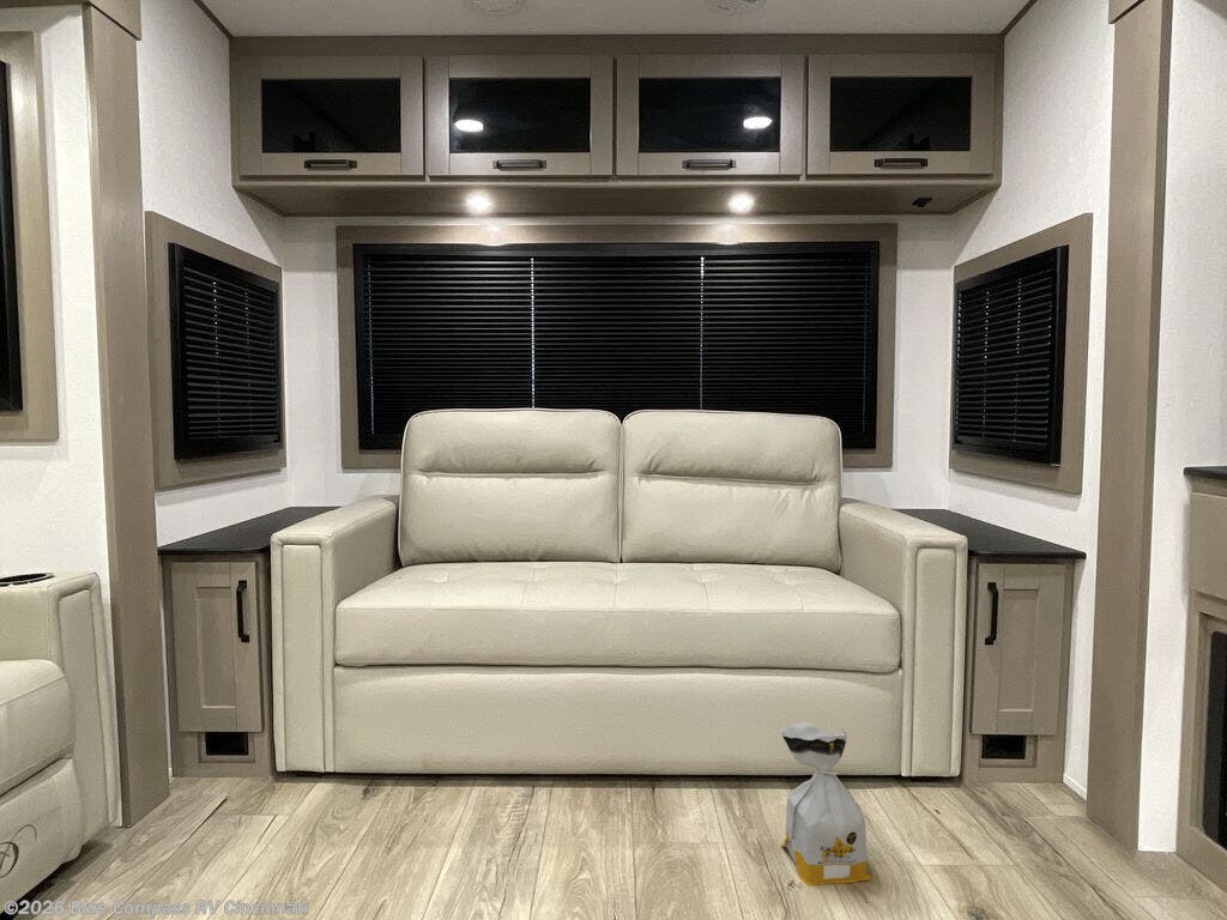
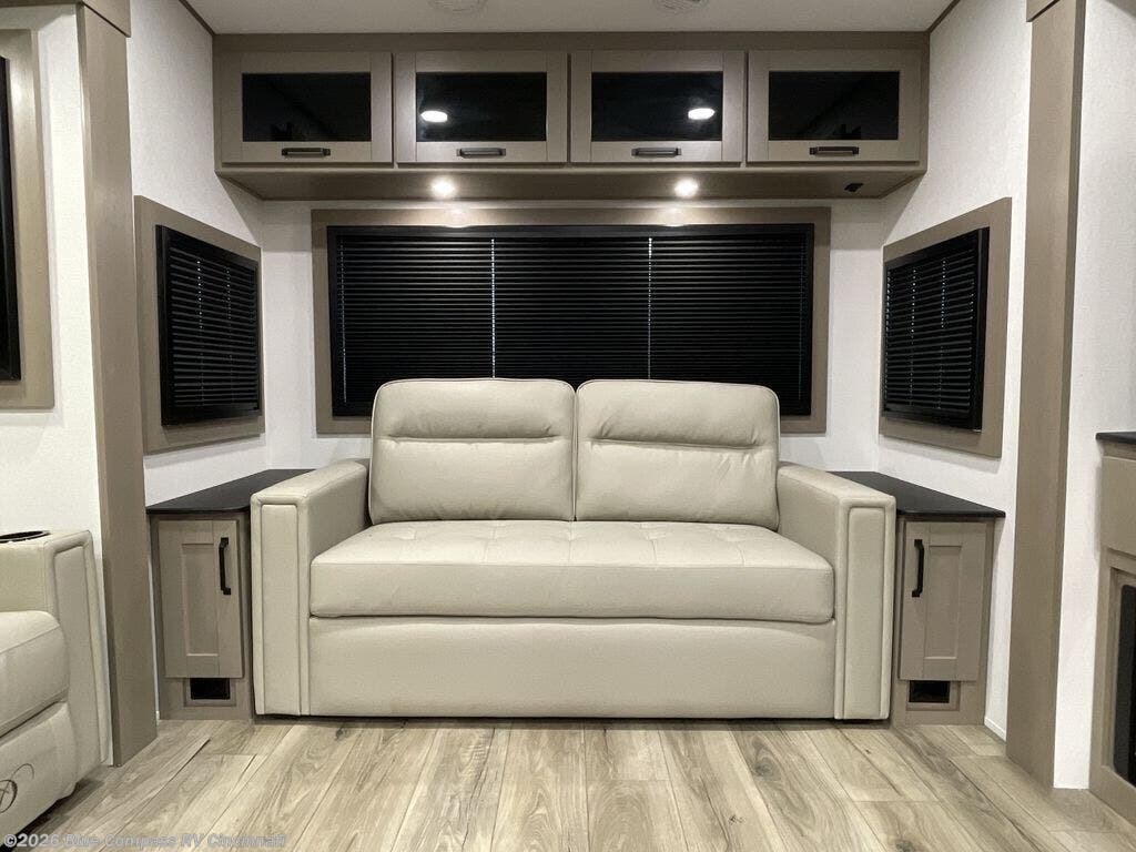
- bag [780,721,871,886]
